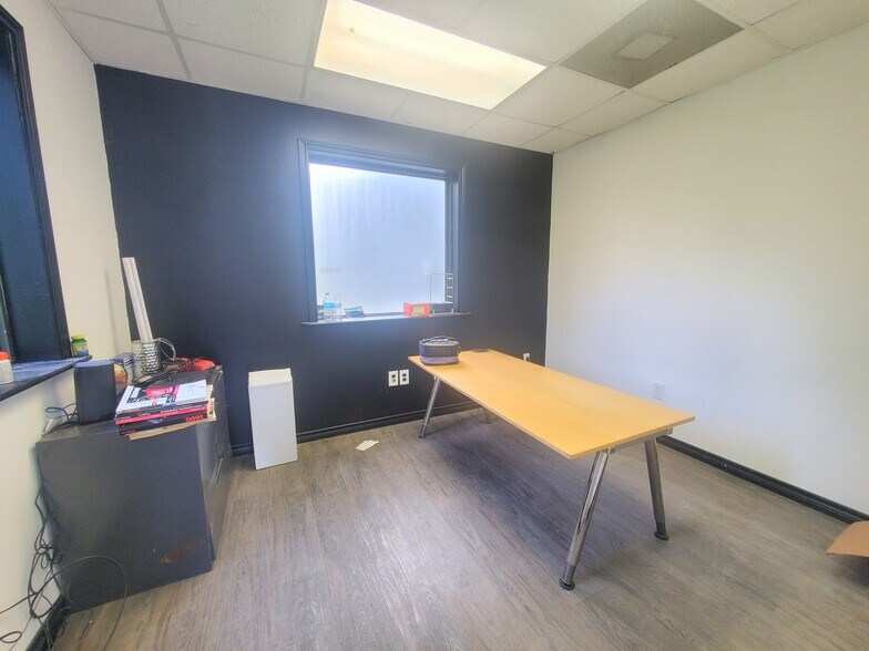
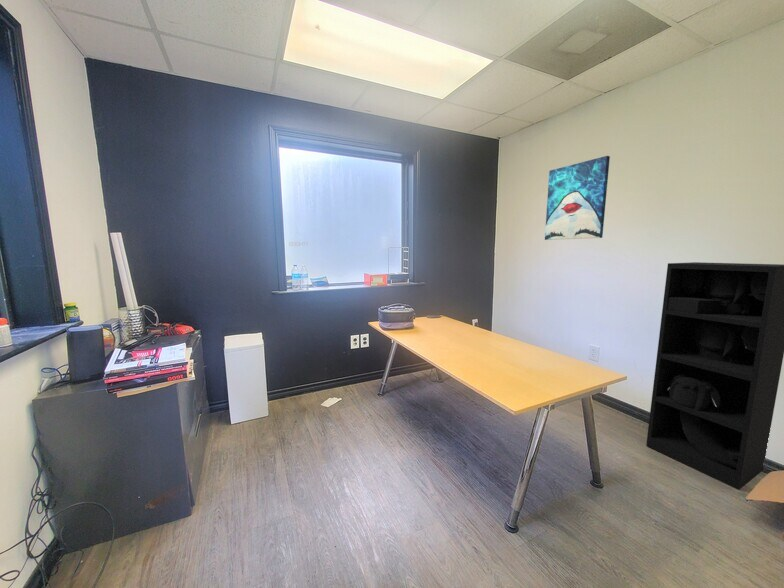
+ wall art [544,155,611,241]
+ shelving unit [645,261,784,491]
